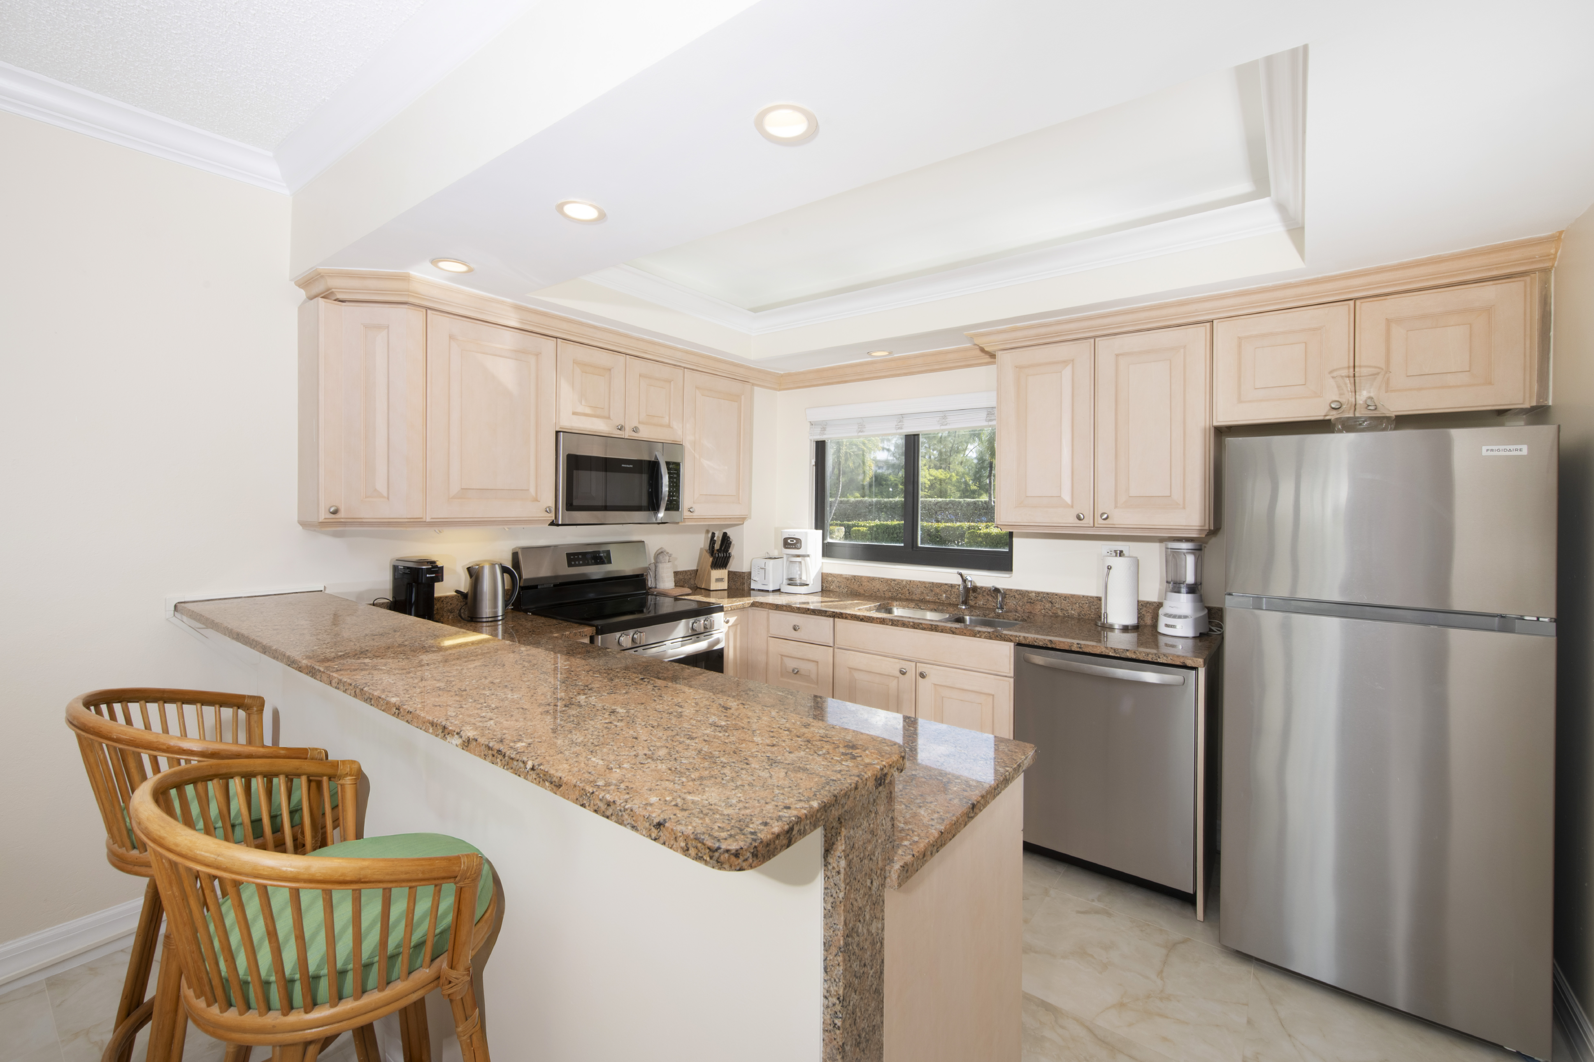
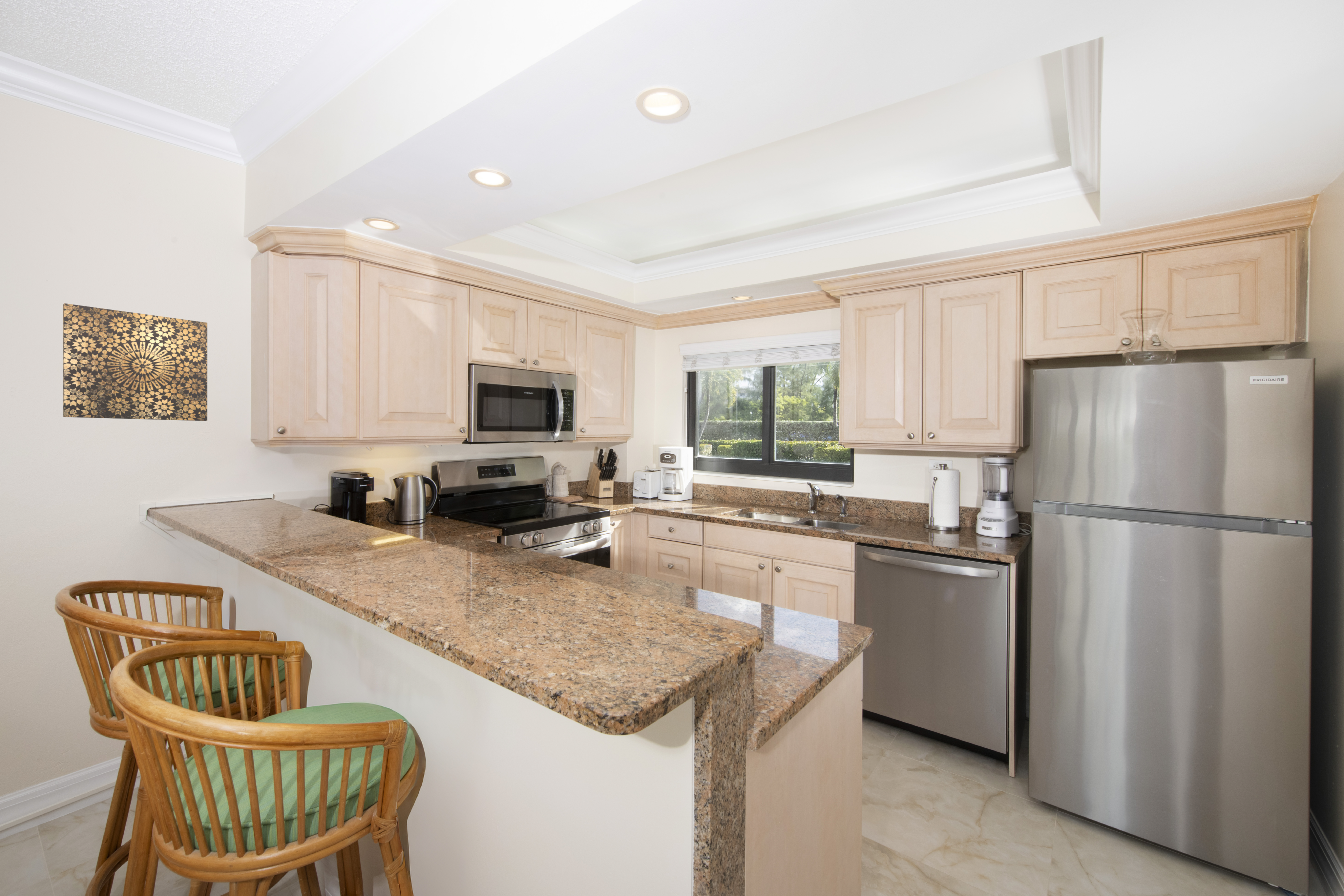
+ wall art [63,303,208,421]
